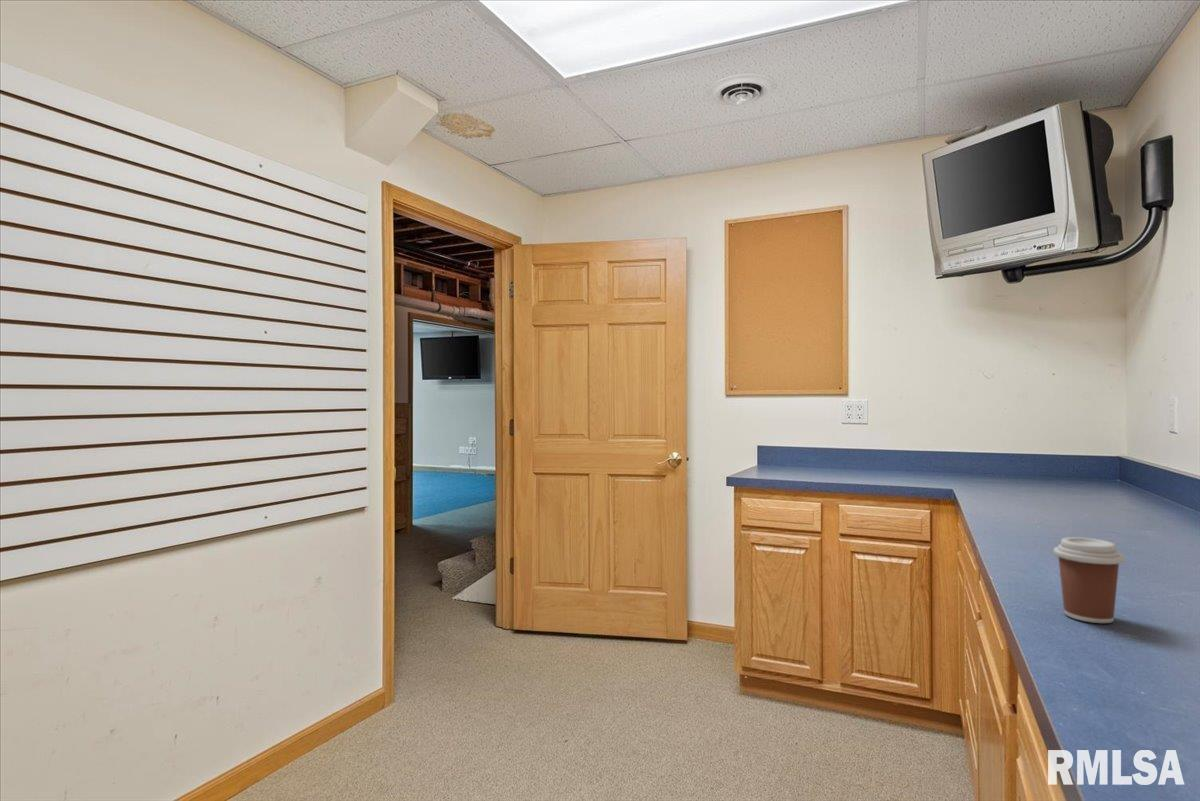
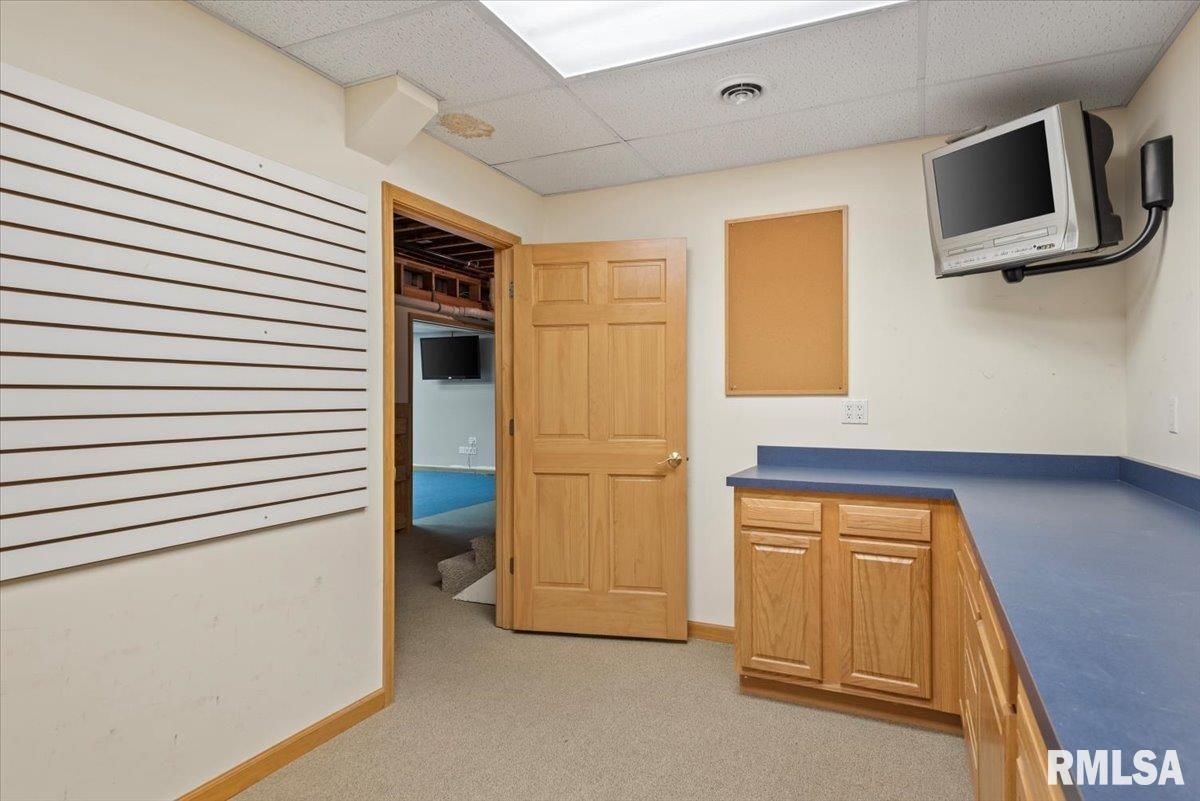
- coffee cup [1052,536,1125,624]
